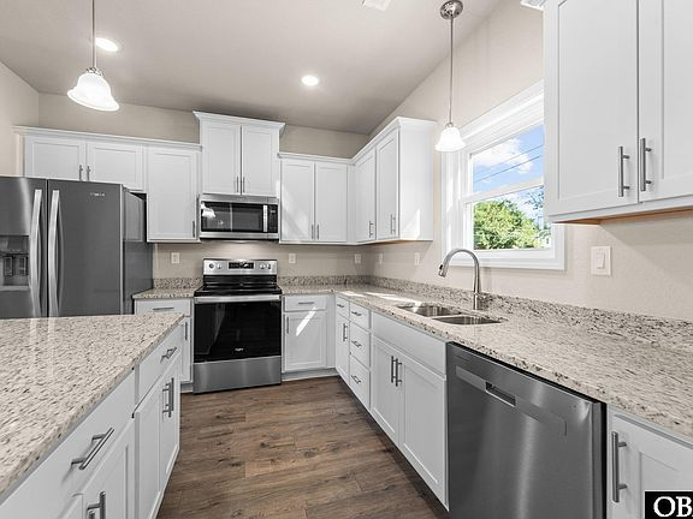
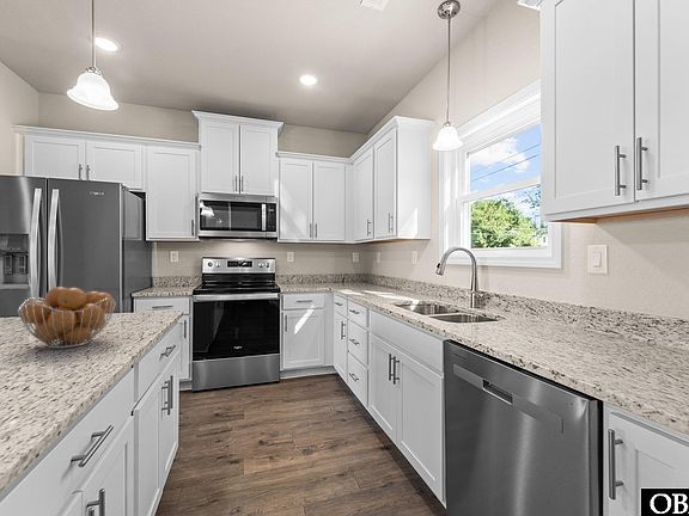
+ fruit basket [17,285,117,350]
